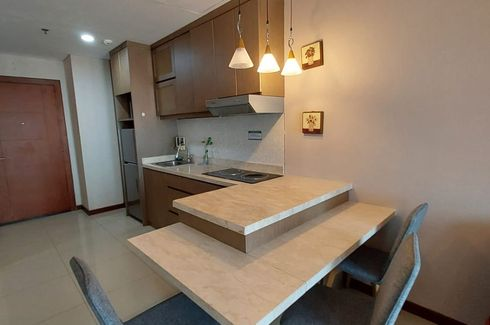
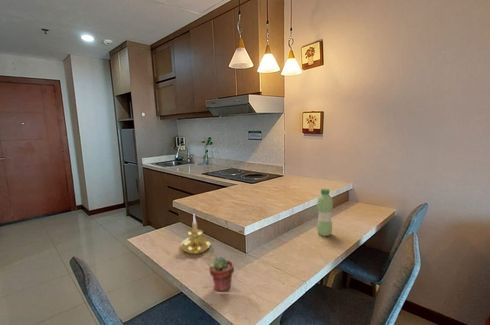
+ water bottle [316,188,334,237]
+ candle holder [180,214,211,255]
+ potted succulent [208,255,235,292]
